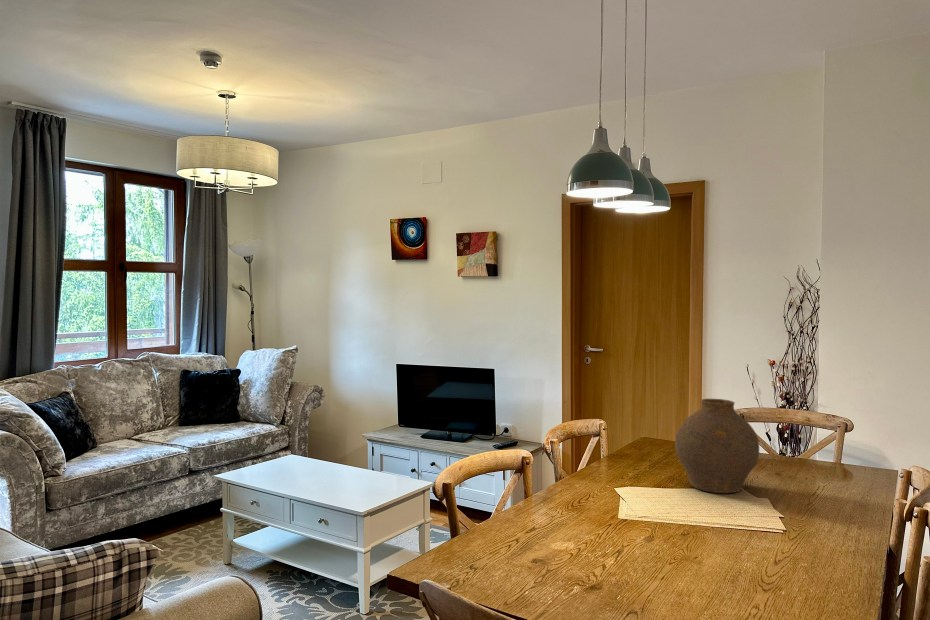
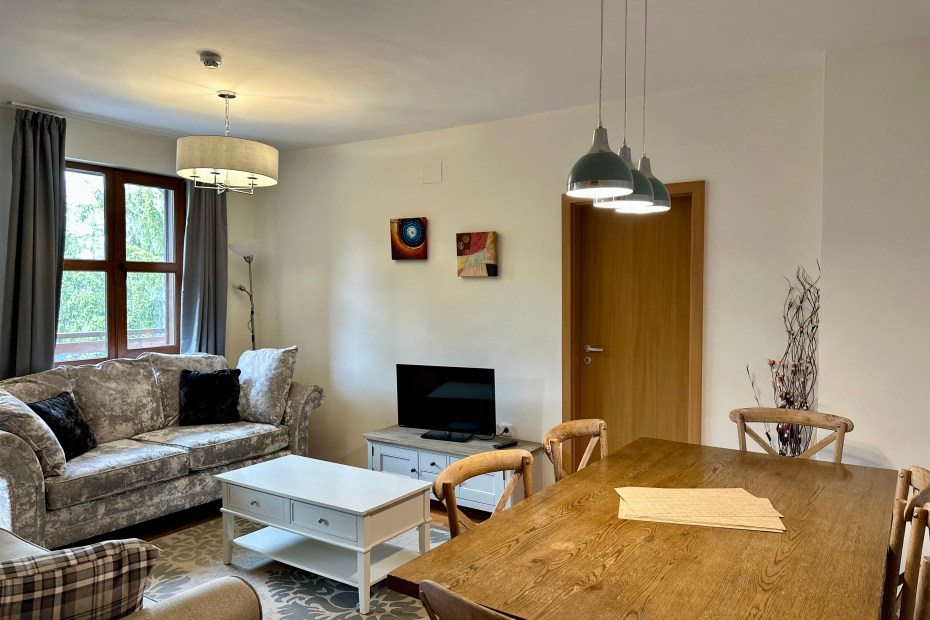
- vase [674,398,760,494]
